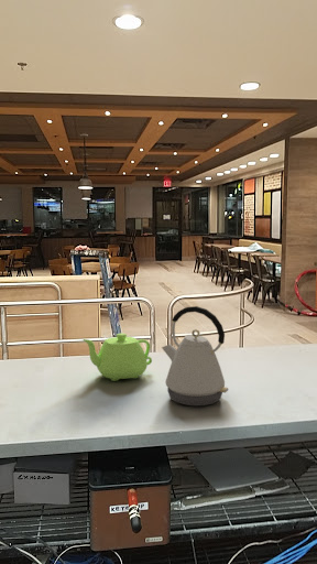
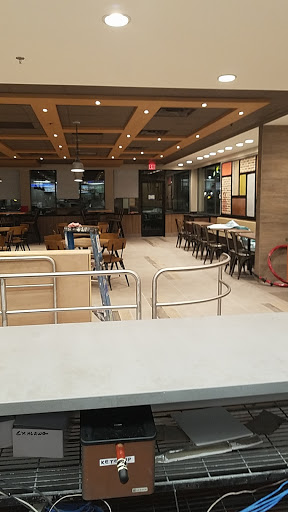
- teapot [81,333,153,382]
- kettle [161,305,229,406]
